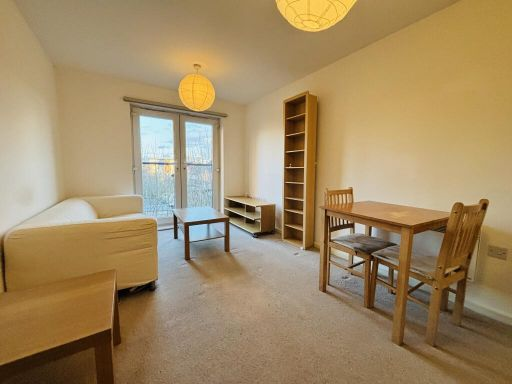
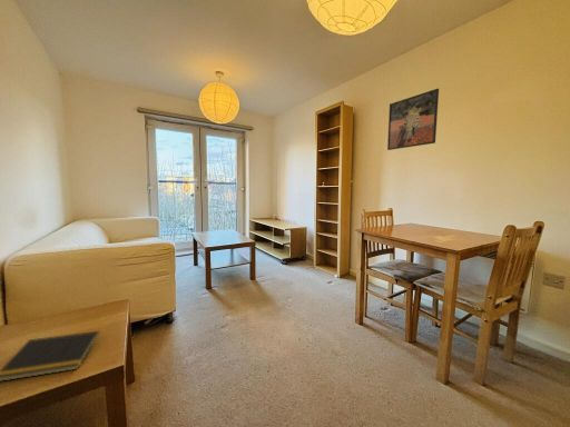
+ notepad [0,330,100,383]
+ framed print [386,88,440,151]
